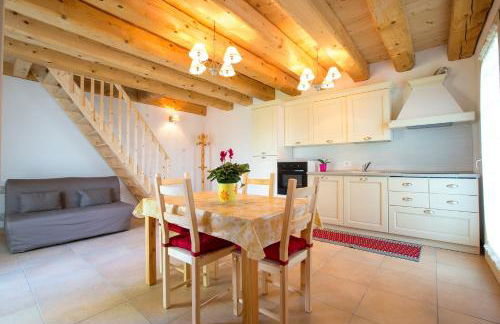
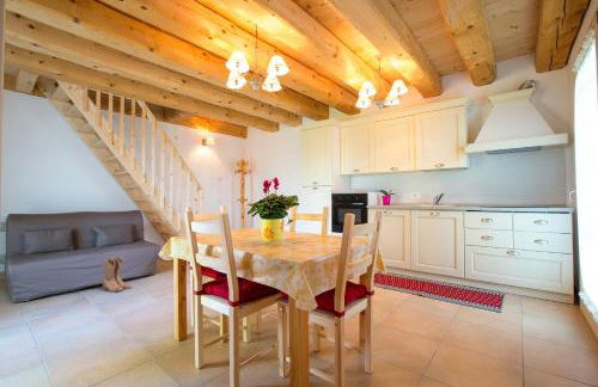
+ boots [102,256,132,293]
